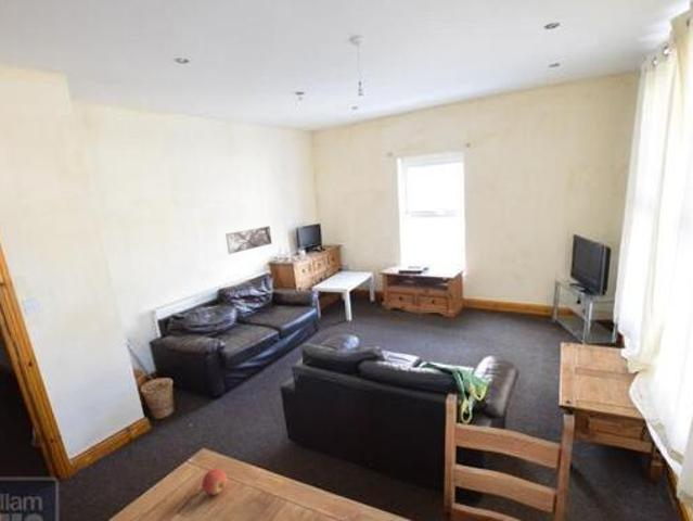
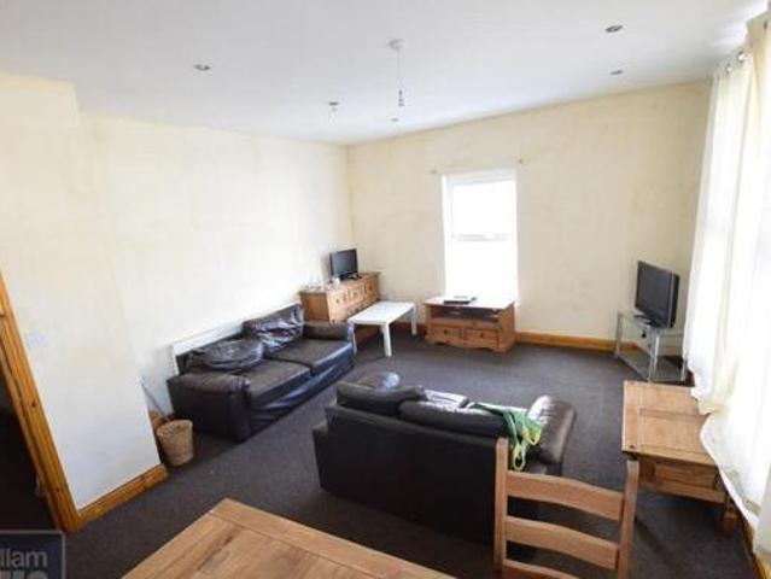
- apple [202,468,228,496]
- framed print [224,225,273,255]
